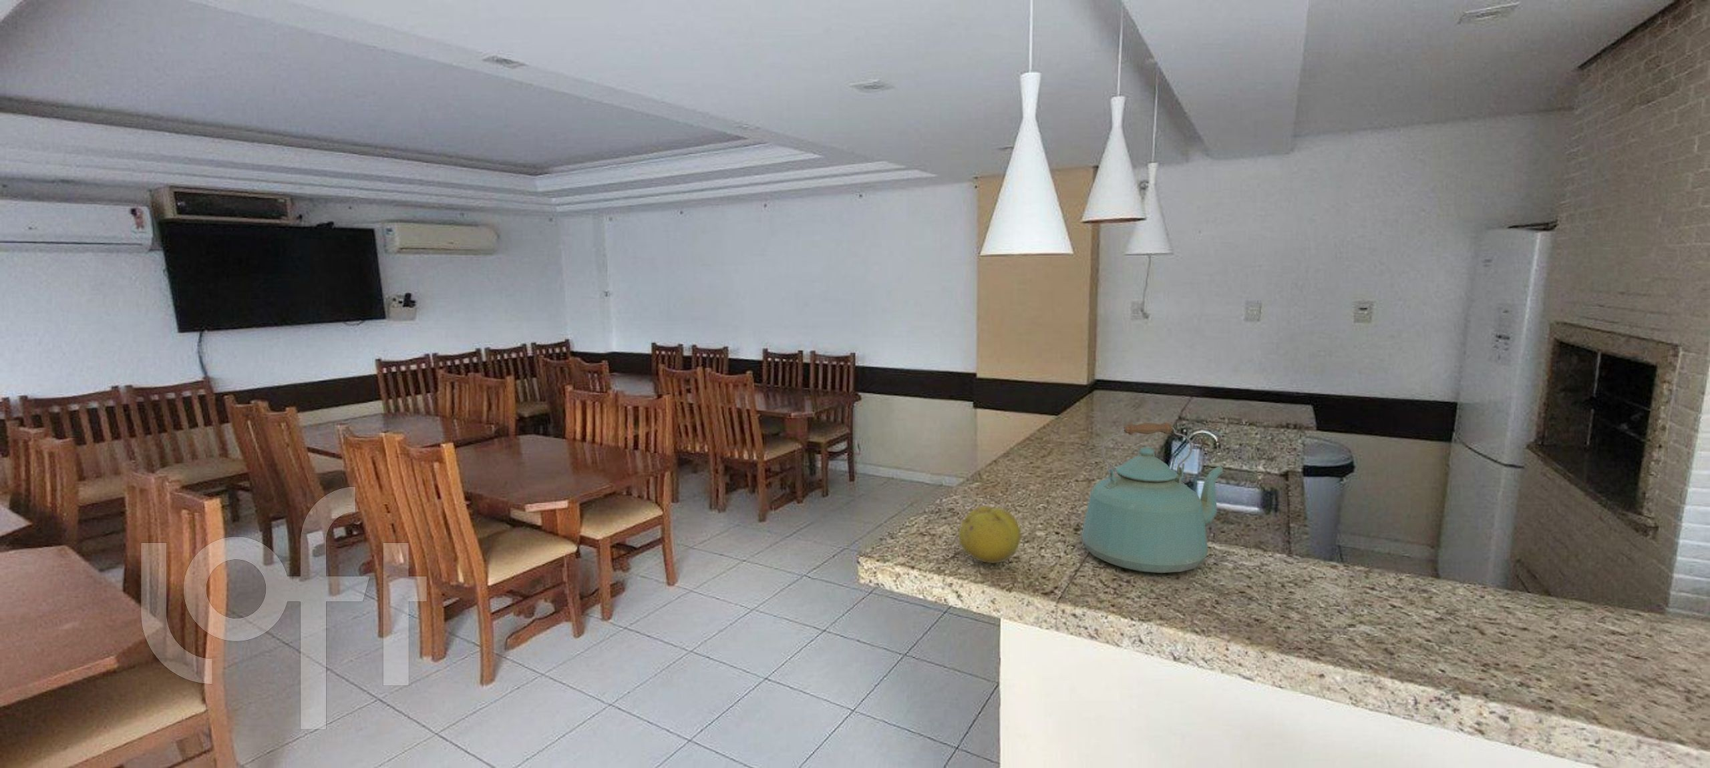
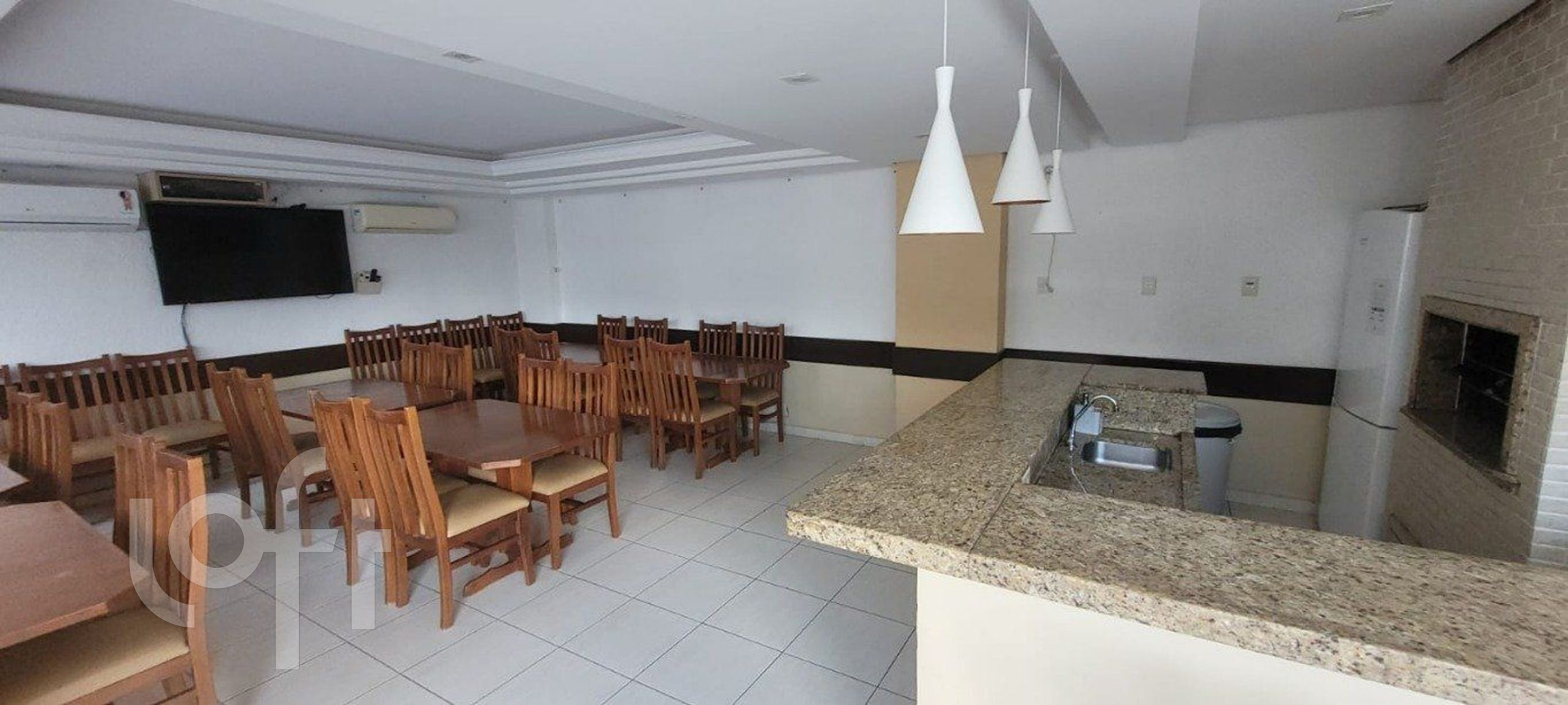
- fruit [958,505,1022,564]
- kettle [1082,422,1226,574]
